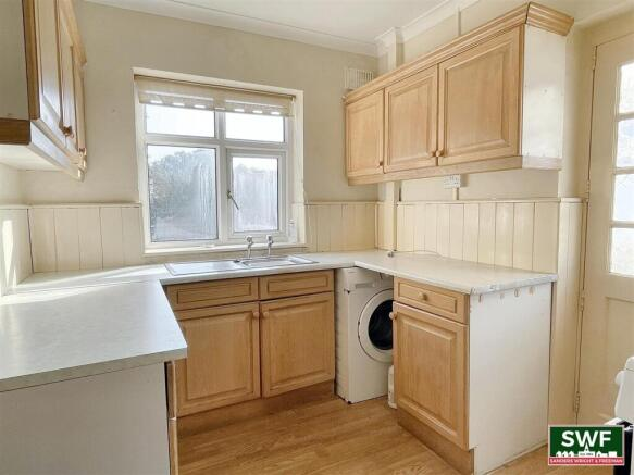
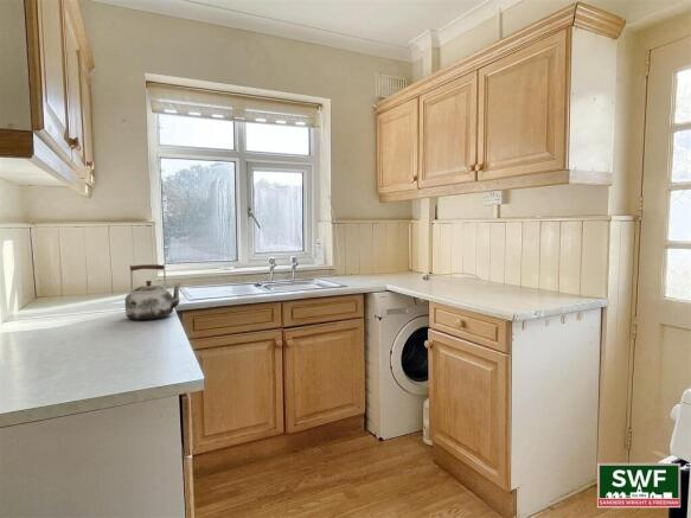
+ kettle [123,263,184,321]
